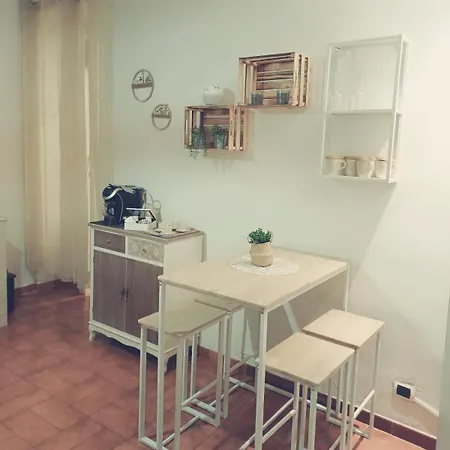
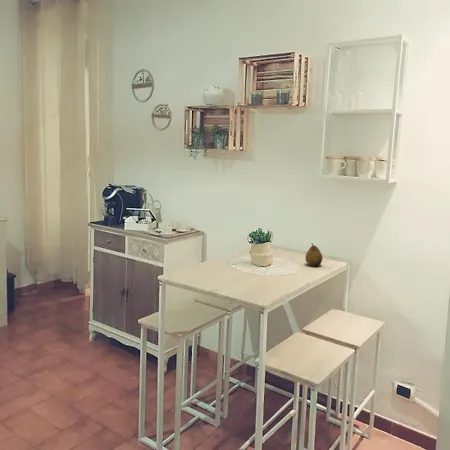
+ fruit [305,242,323,267]
